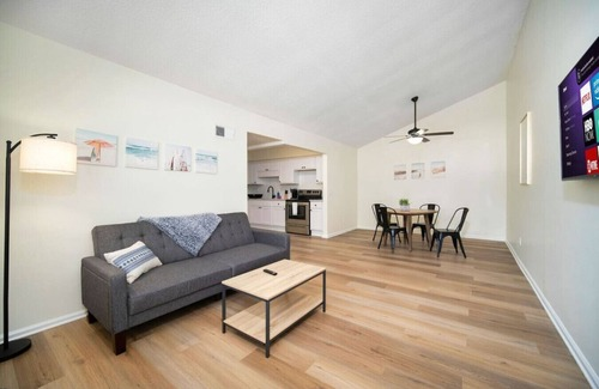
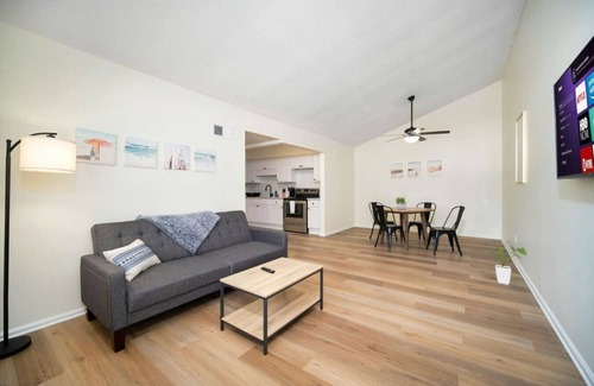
+ house plant [480,240,529,286]
